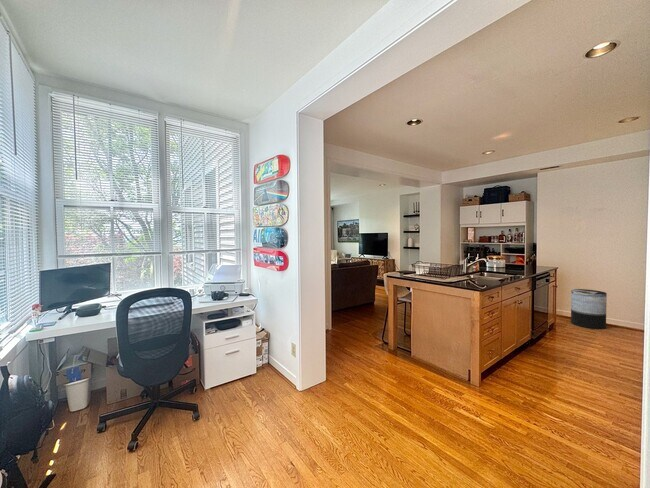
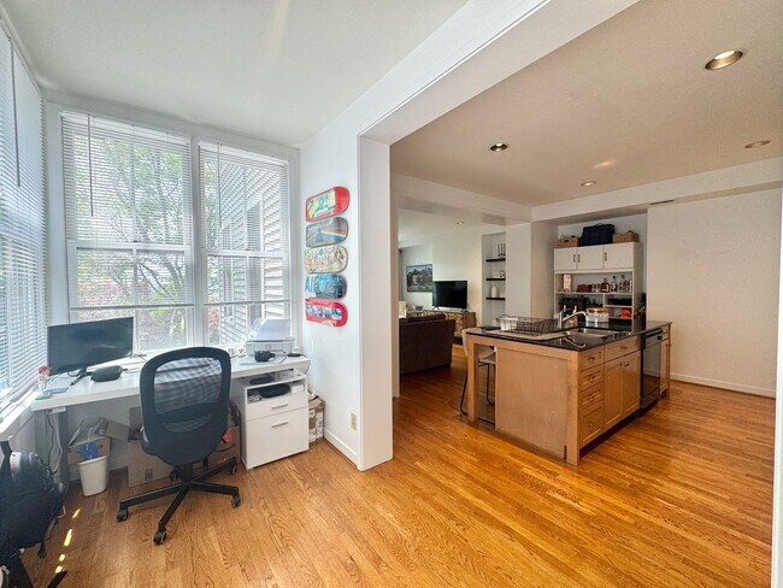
- trash can [570,288,608,330]
